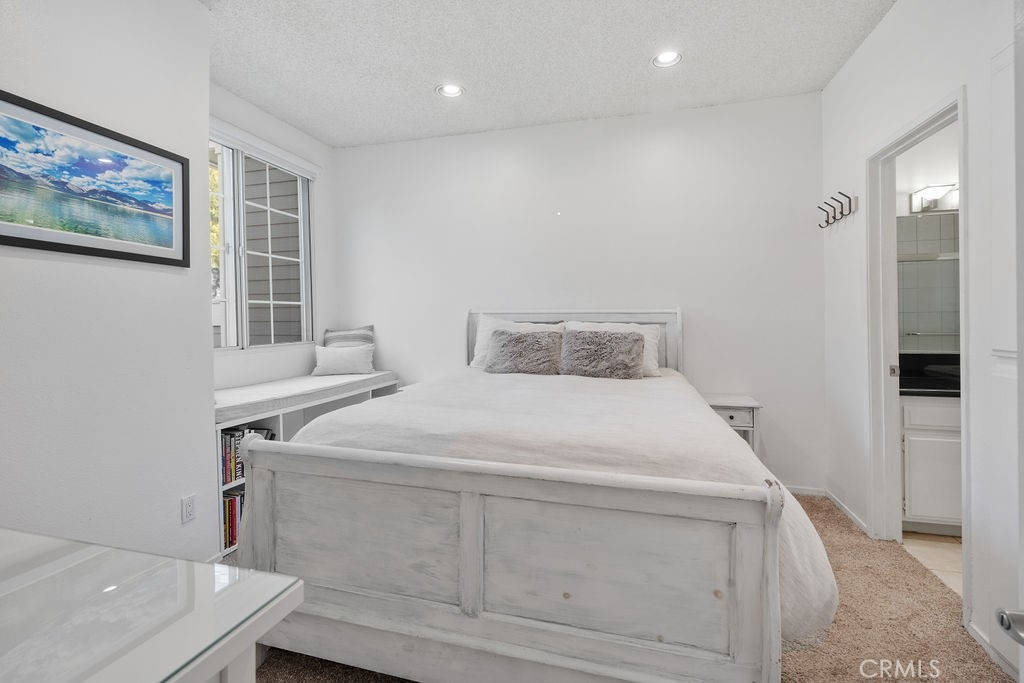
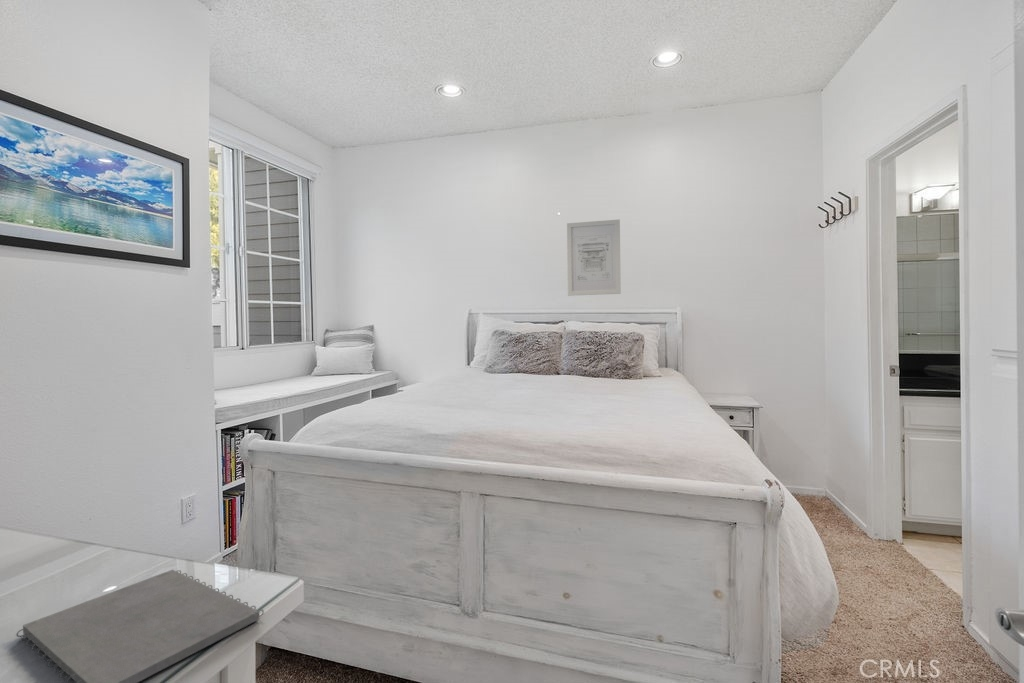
+ wall art [566,218,622,297]
+ notepad [15,569,265,683]
